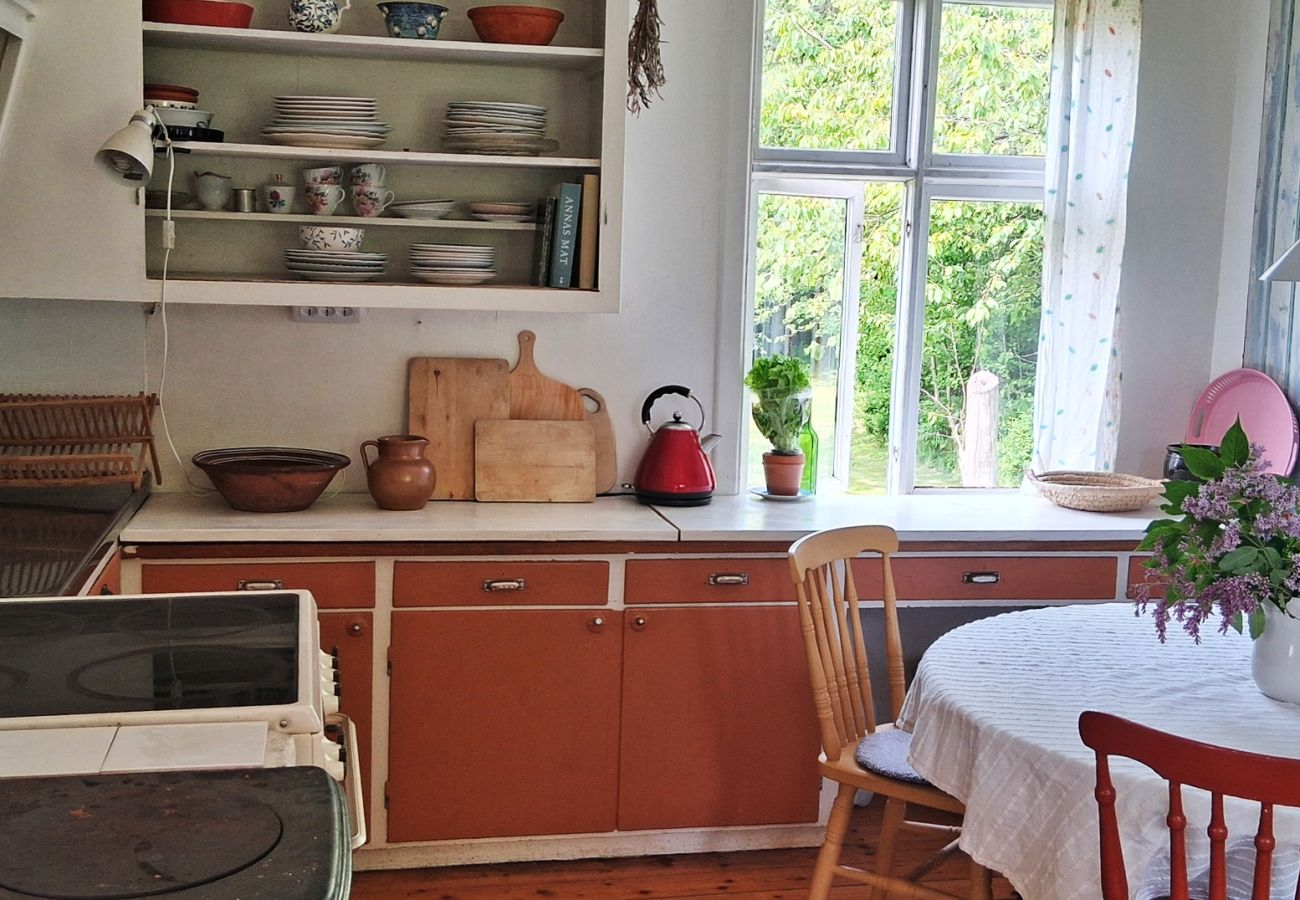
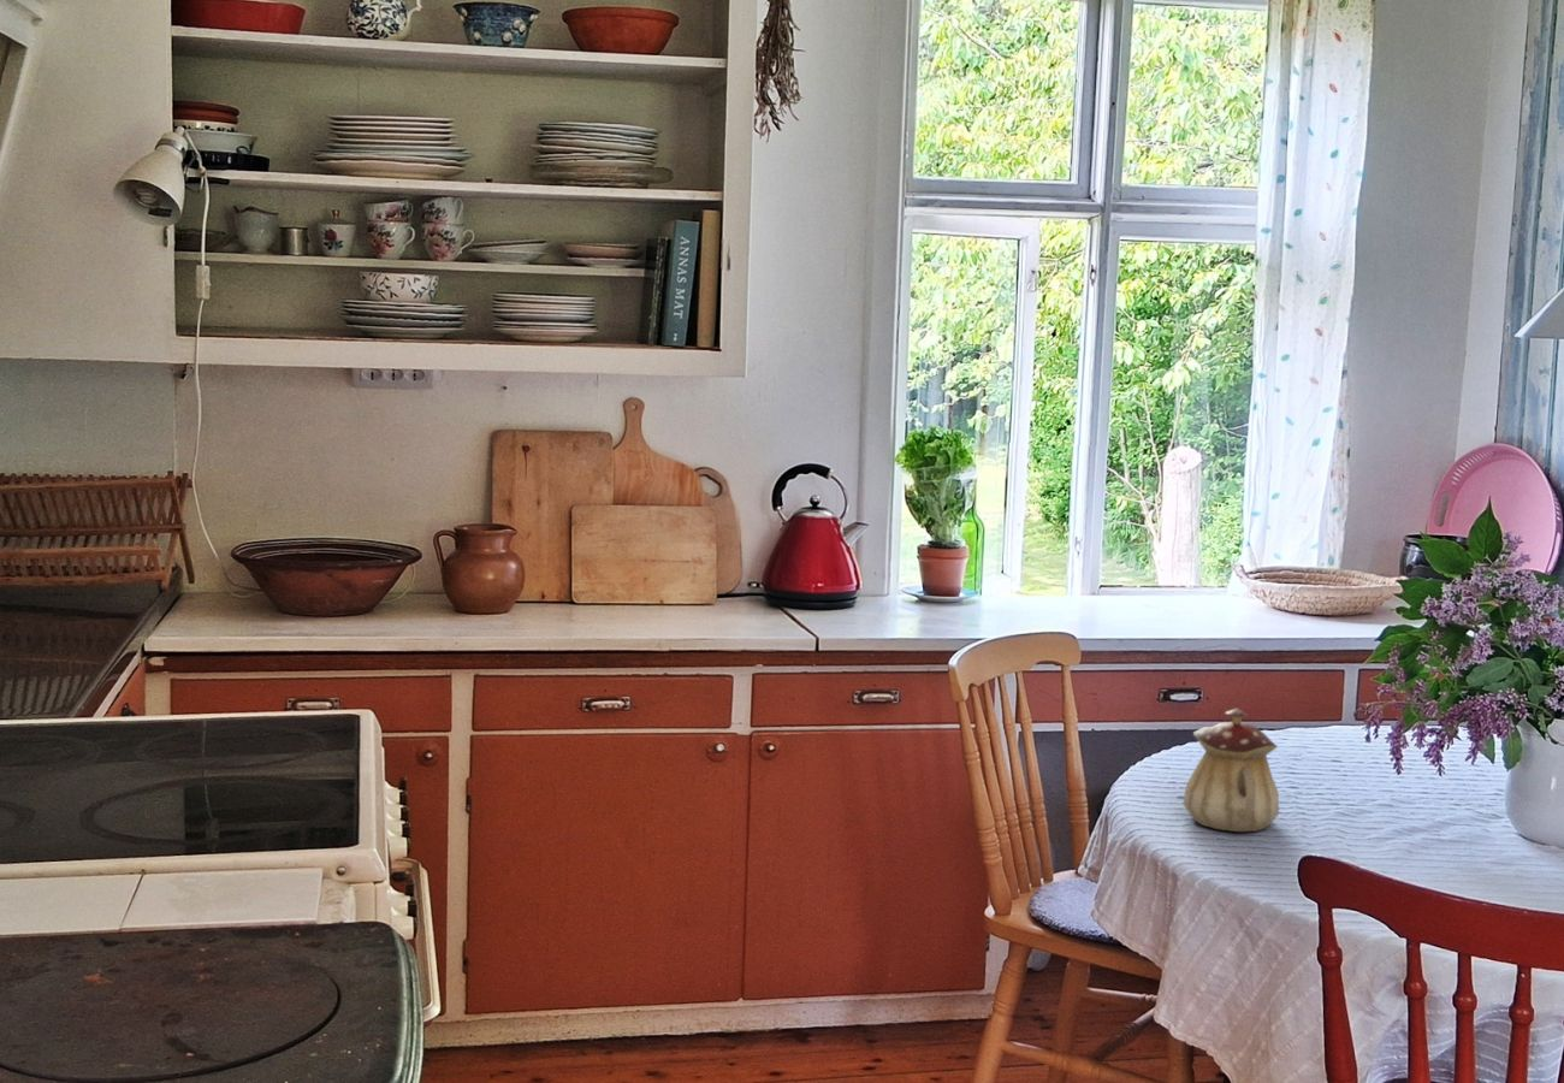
+ teapot [1183,706,1280,833]
